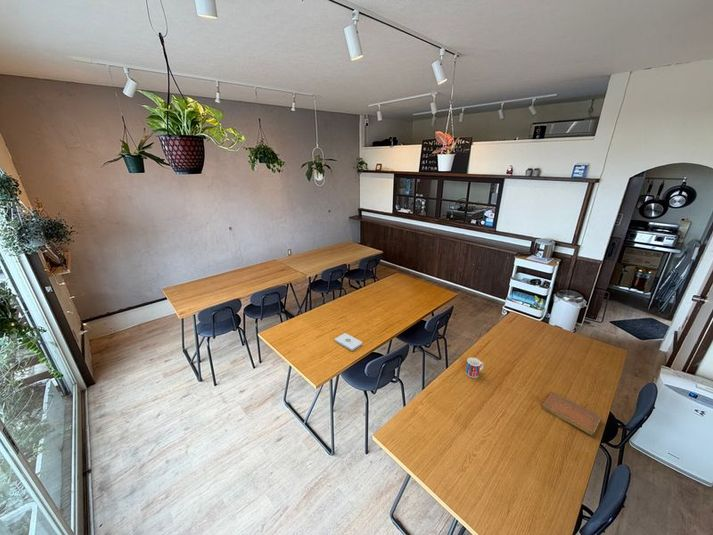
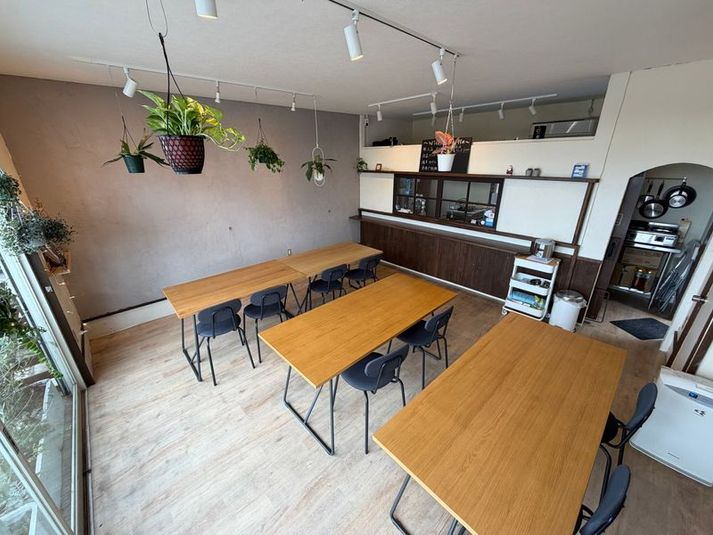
- mug [464,357,484,379]
- notebook [541,392,603,437]
- notepad [333,332,363,352]
